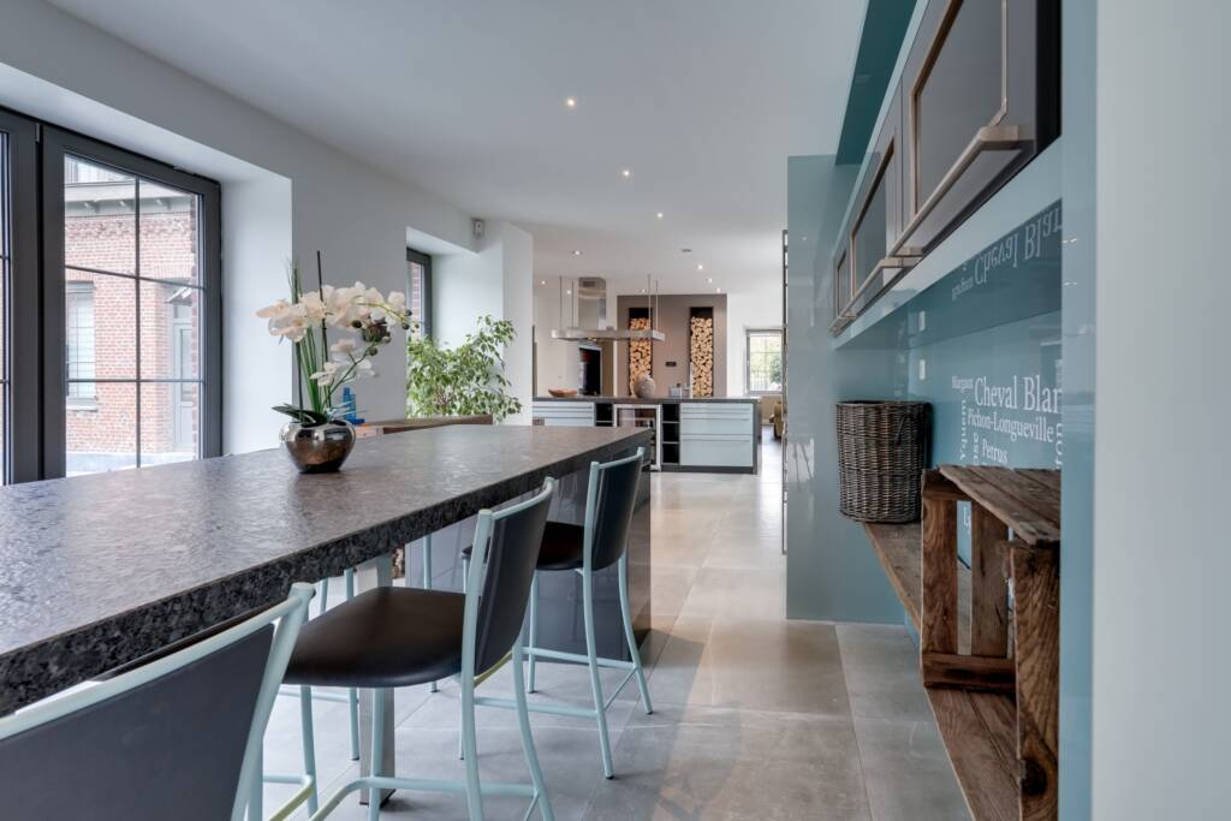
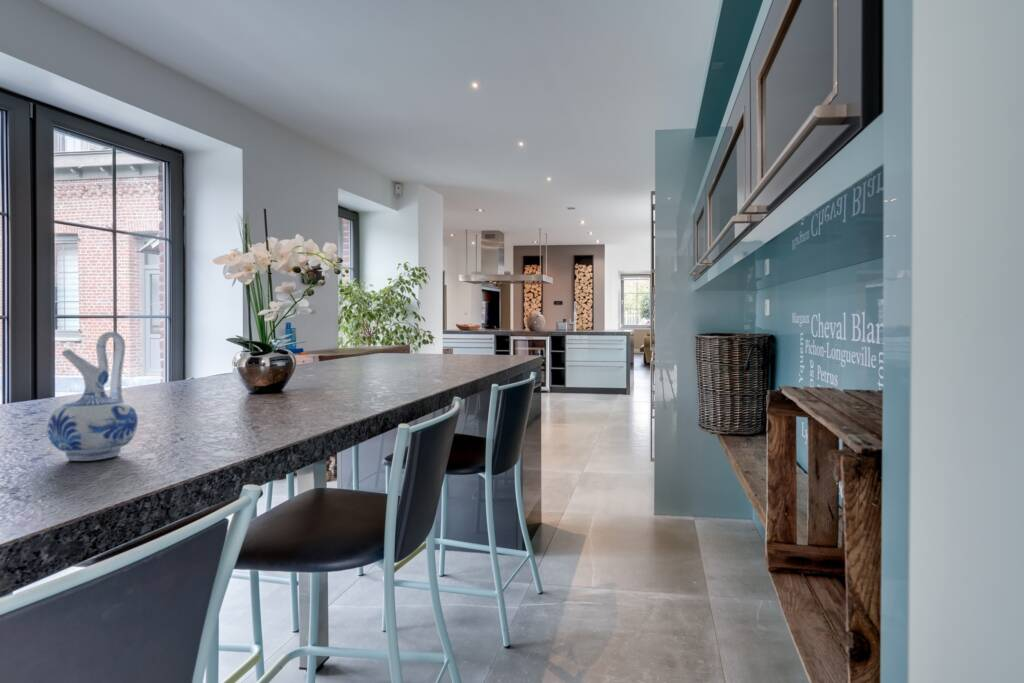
+ ceramic pitcher [46,331,139,462]
